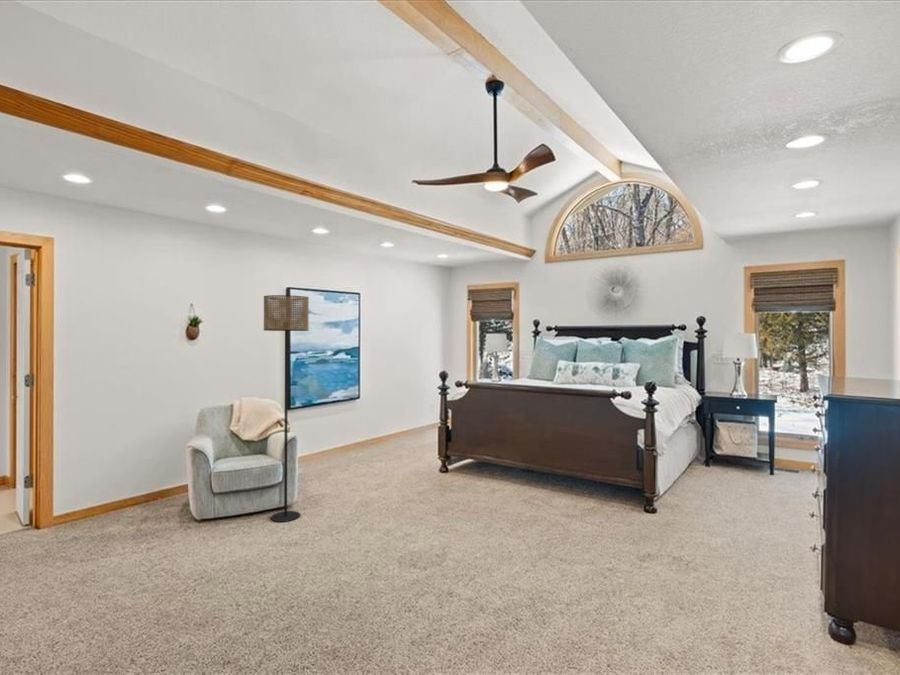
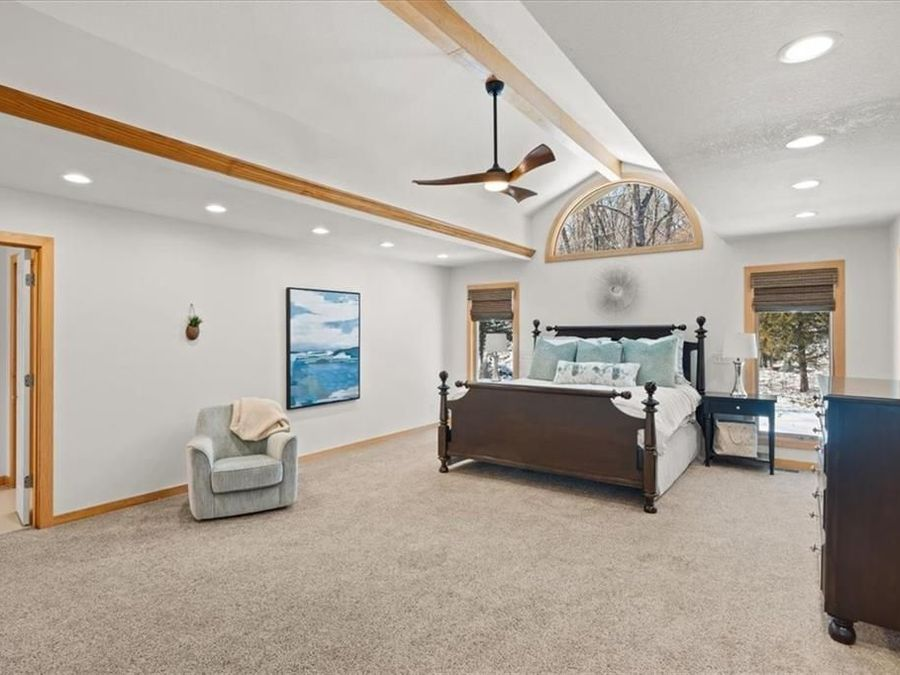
- floor lamp [263,294,310,523]
